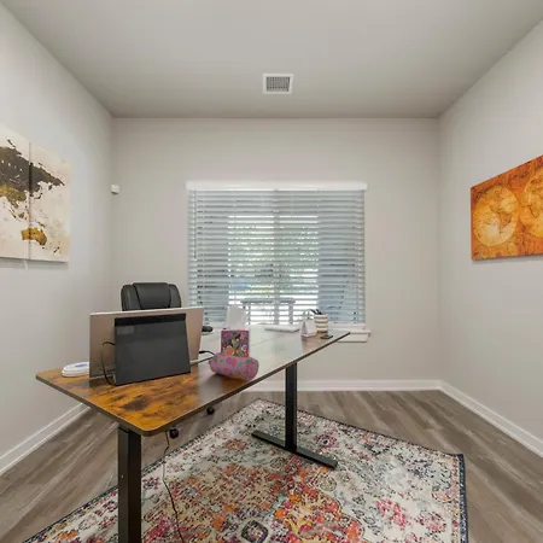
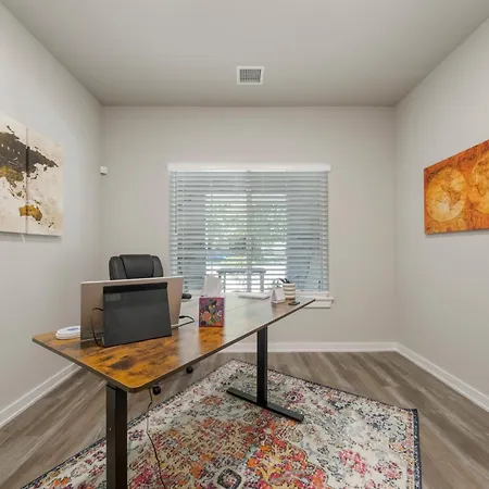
- pencil case [206,351,261,381]
